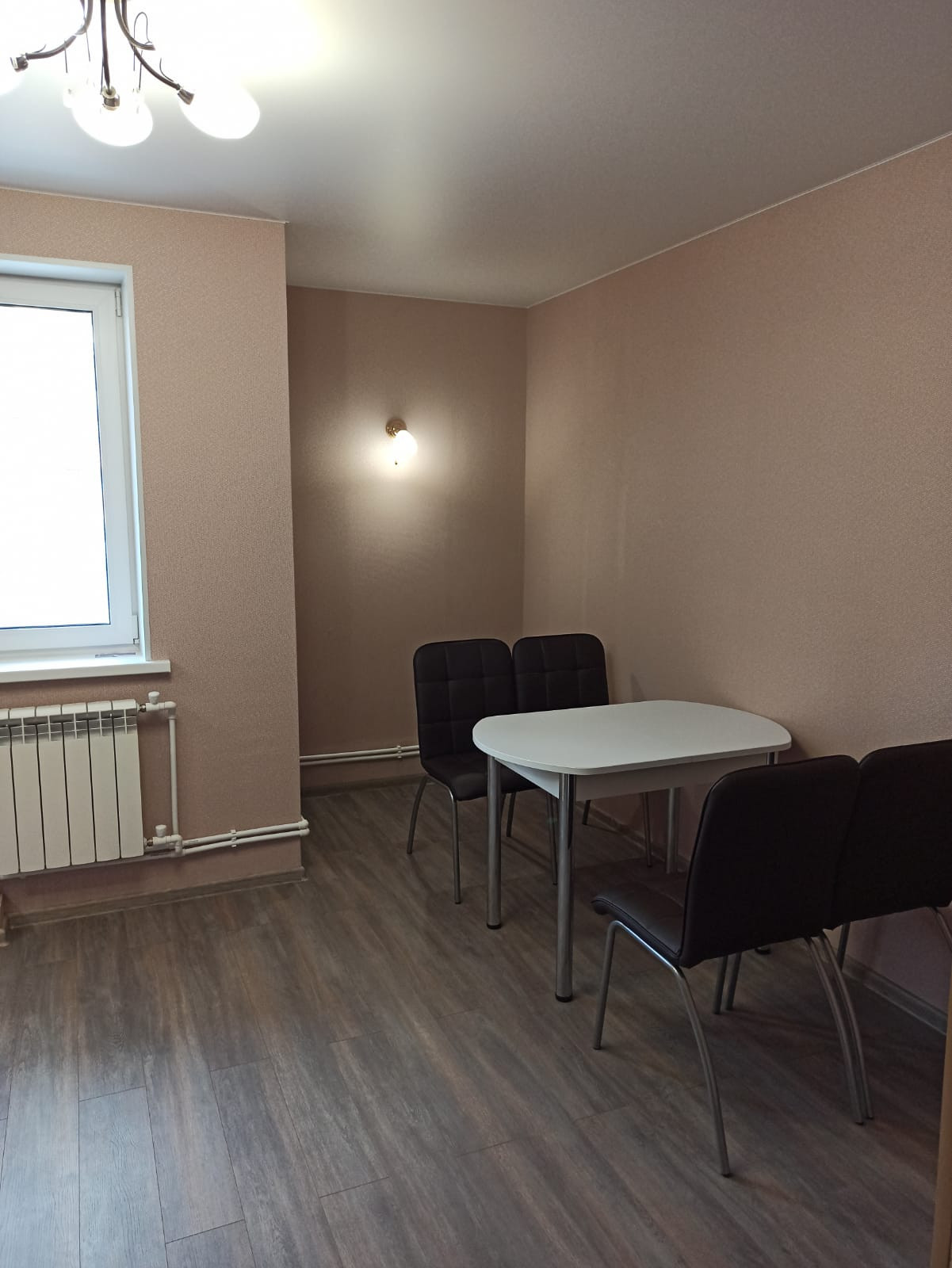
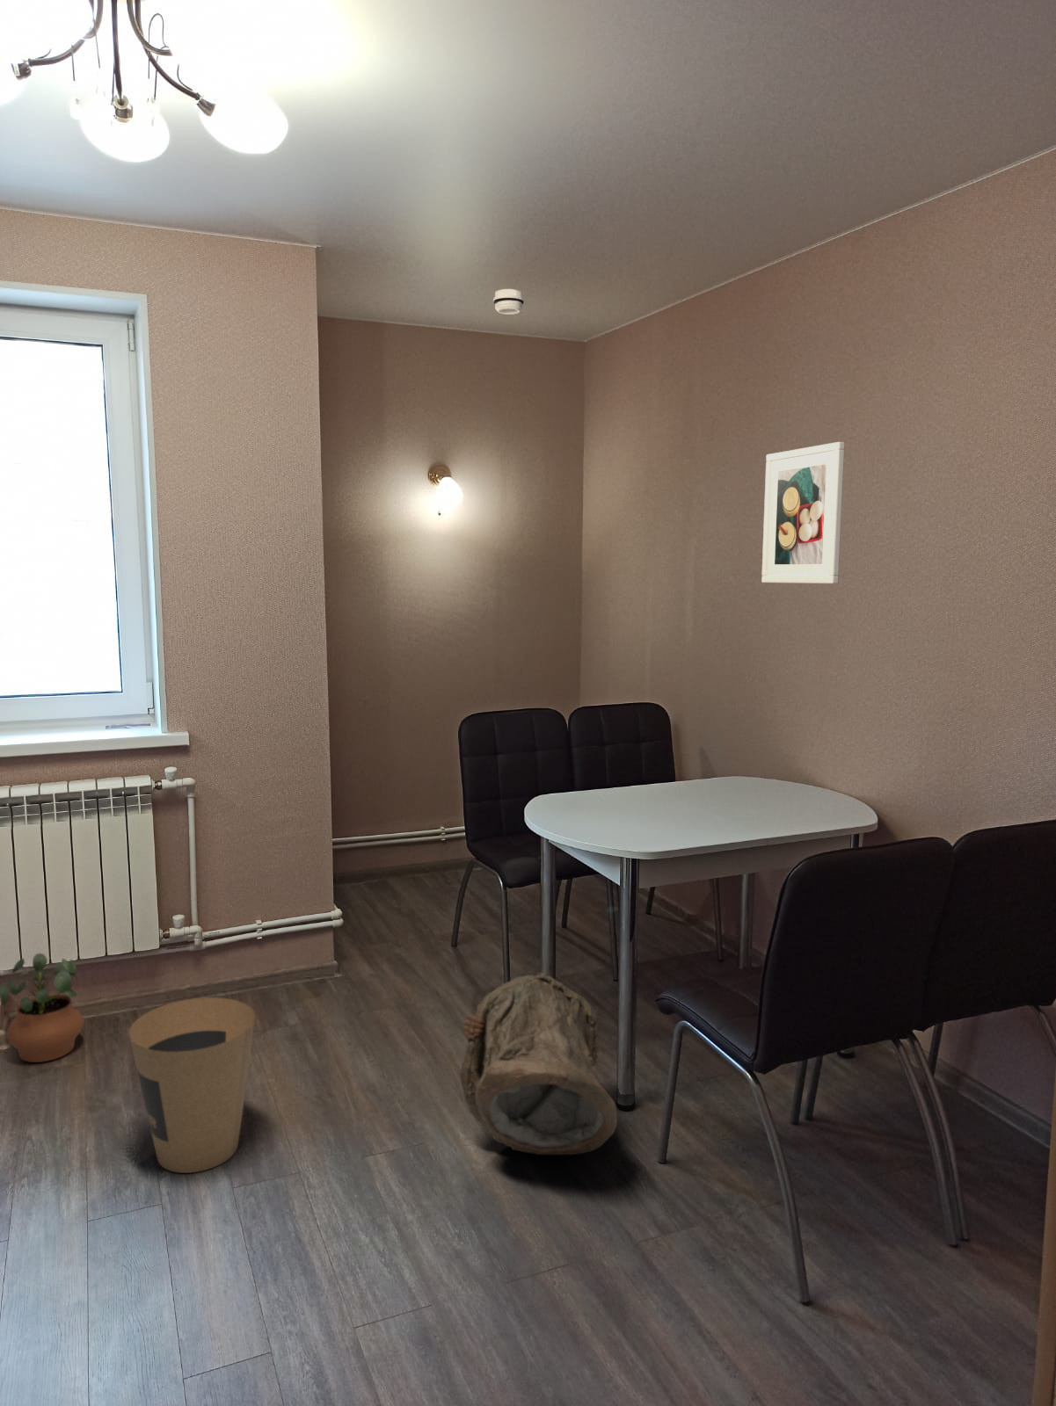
+ bag [459,970,618,1155]
+ trash can [129,997,256,1174]
+ potted plant [0,952,85,1063]
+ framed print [761,441,846,584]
+ smoke detector [493,288,525,316]
